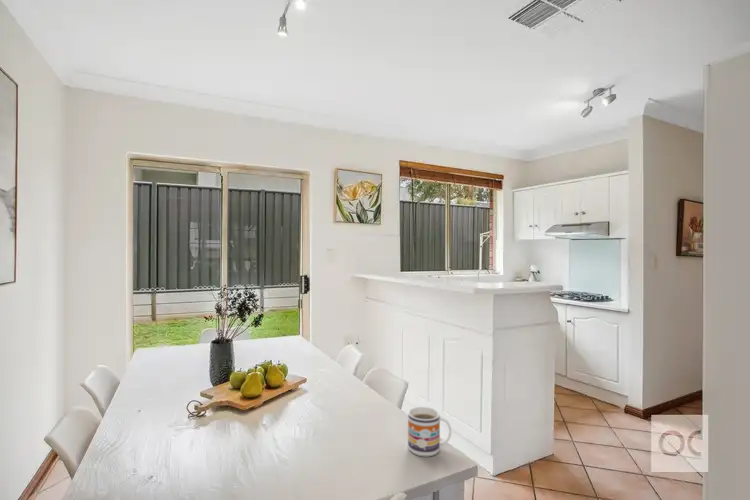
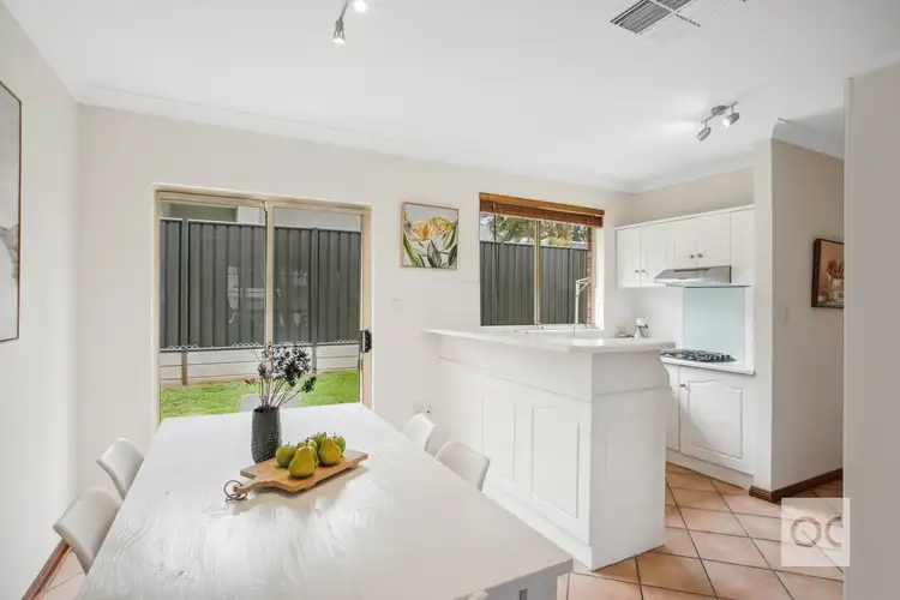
- mug [407,406,453,457]
